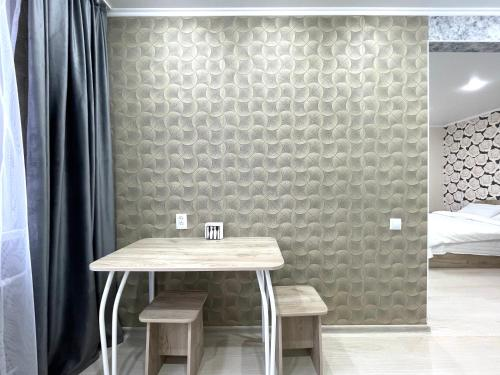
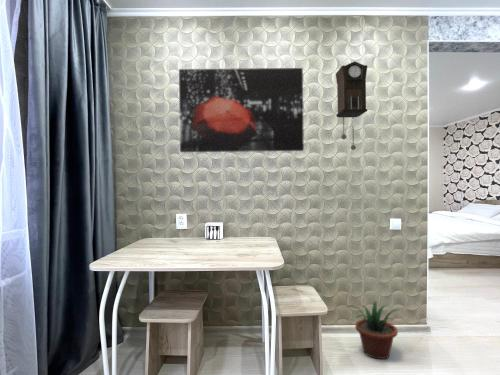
+ pendulum clock [335,61,368,151]
+ wall art [178,67,305,153]
+ potted plant [345,300,401,360]
